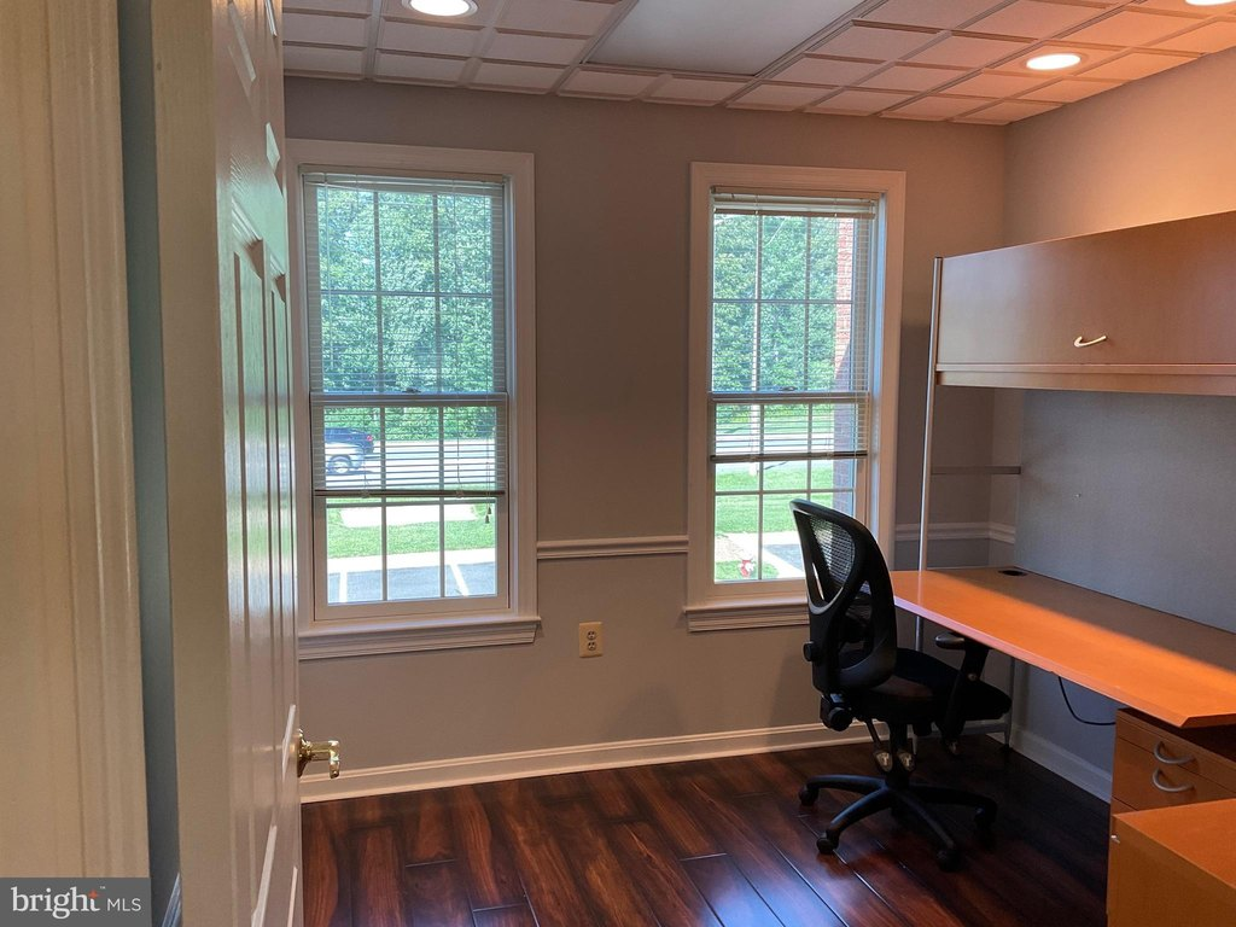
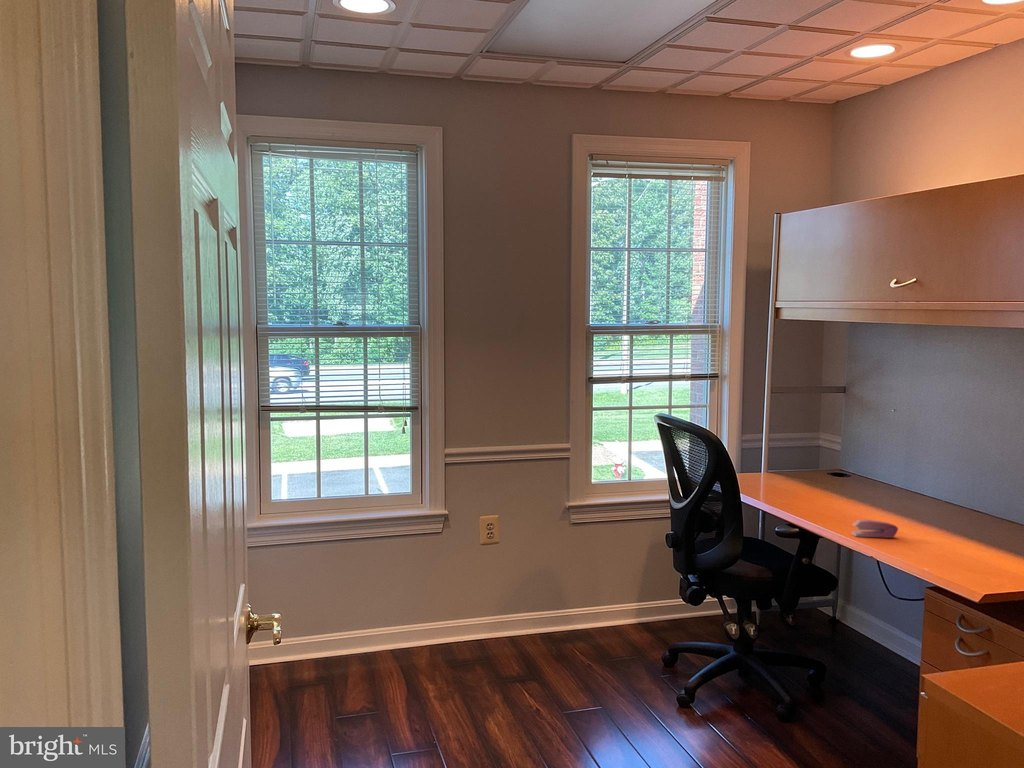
+ stapler [850,519,899,539]
